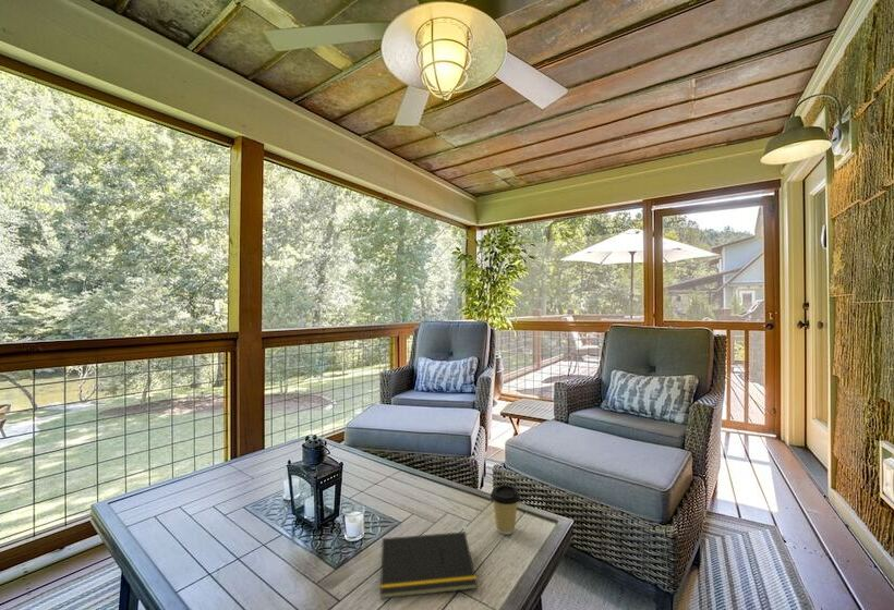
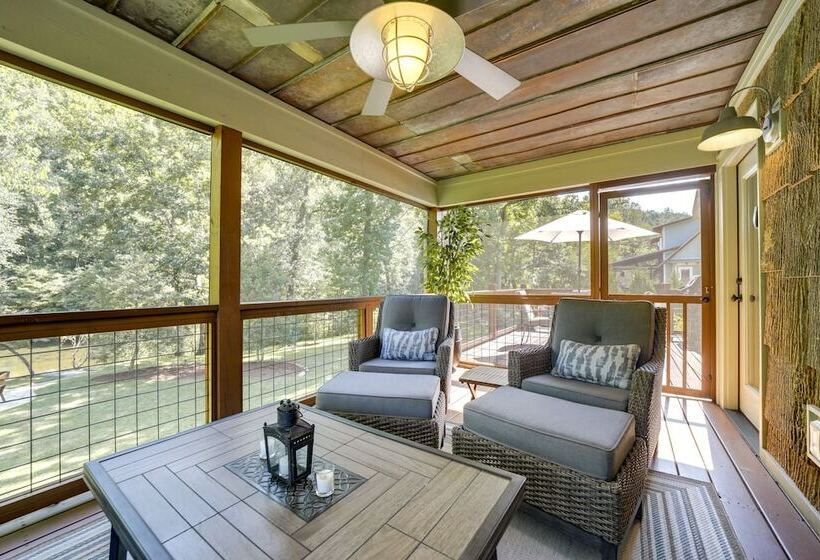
- coffee cup [490,484,521,536]
- notepad [378,530,479,600]
